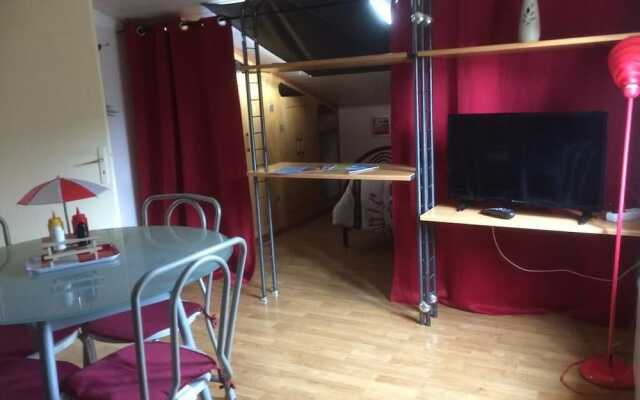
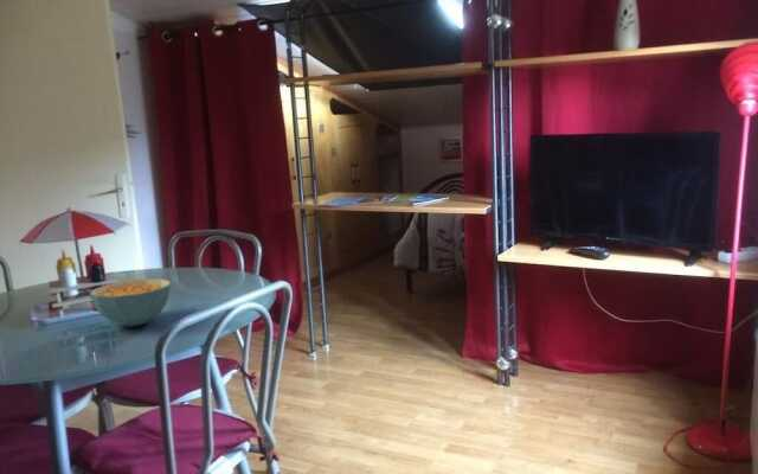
+ cereal bowl [89,277,172,327]
